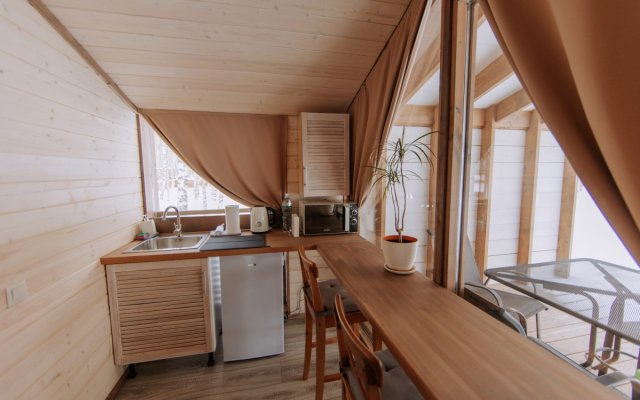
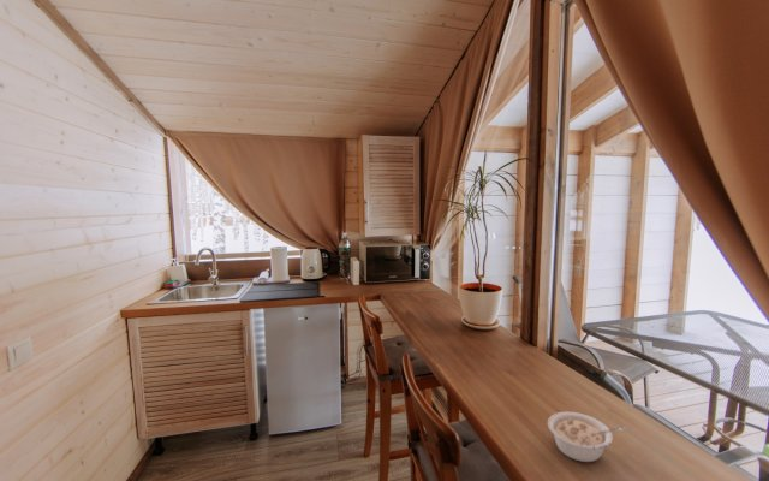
+ legume [547,411,626,463]
